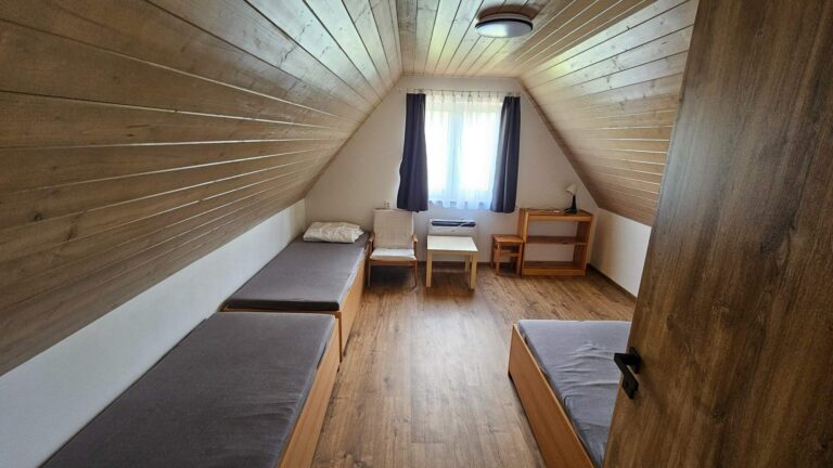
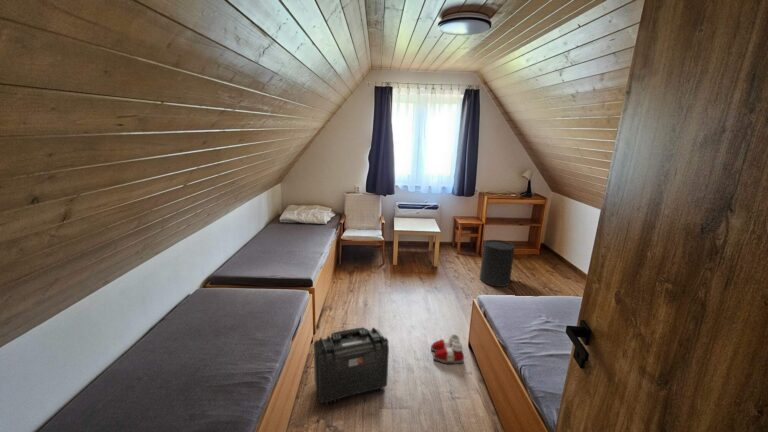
+ trash can [479,239,516,288]
+ slippers [430,333,465,364]
+ backpack [313,326,390,405]
